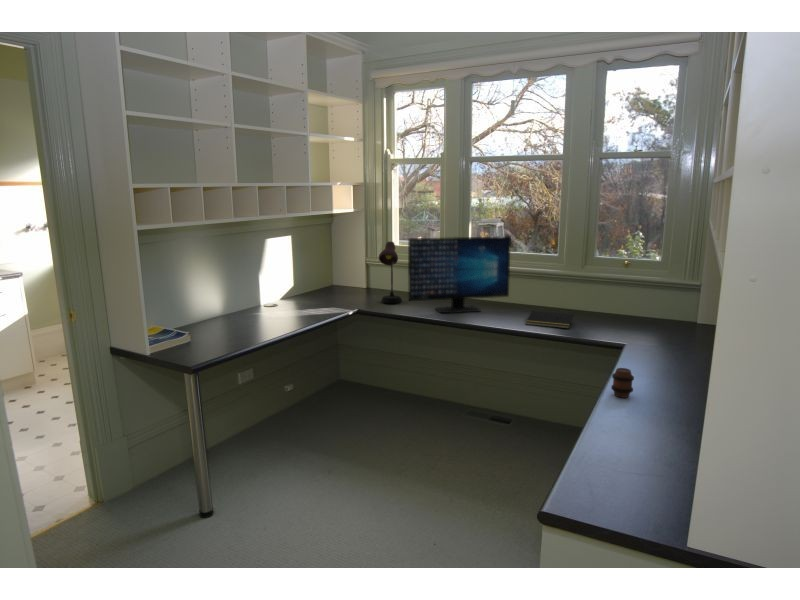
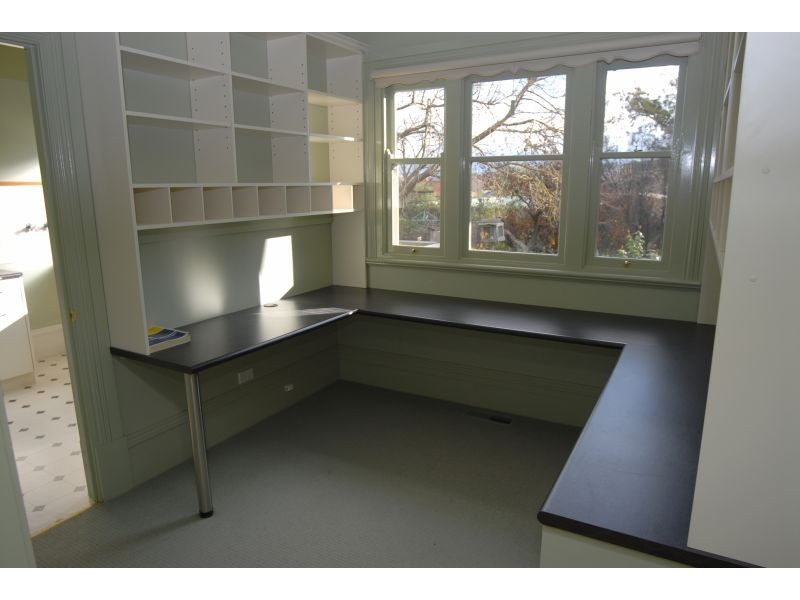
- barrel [610,367,635,399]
- notepad [525,310,574,329]
- computer monitor [407,235,512,314]
- desk lamp [378,241,403,304]
